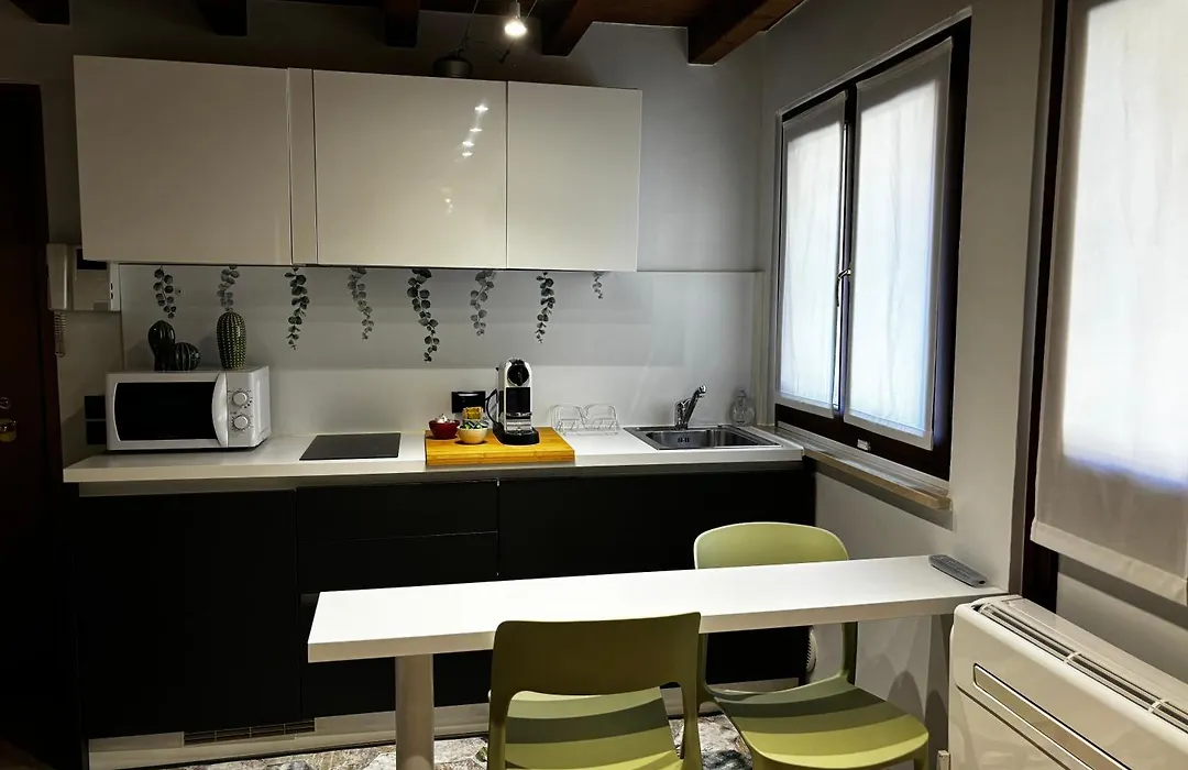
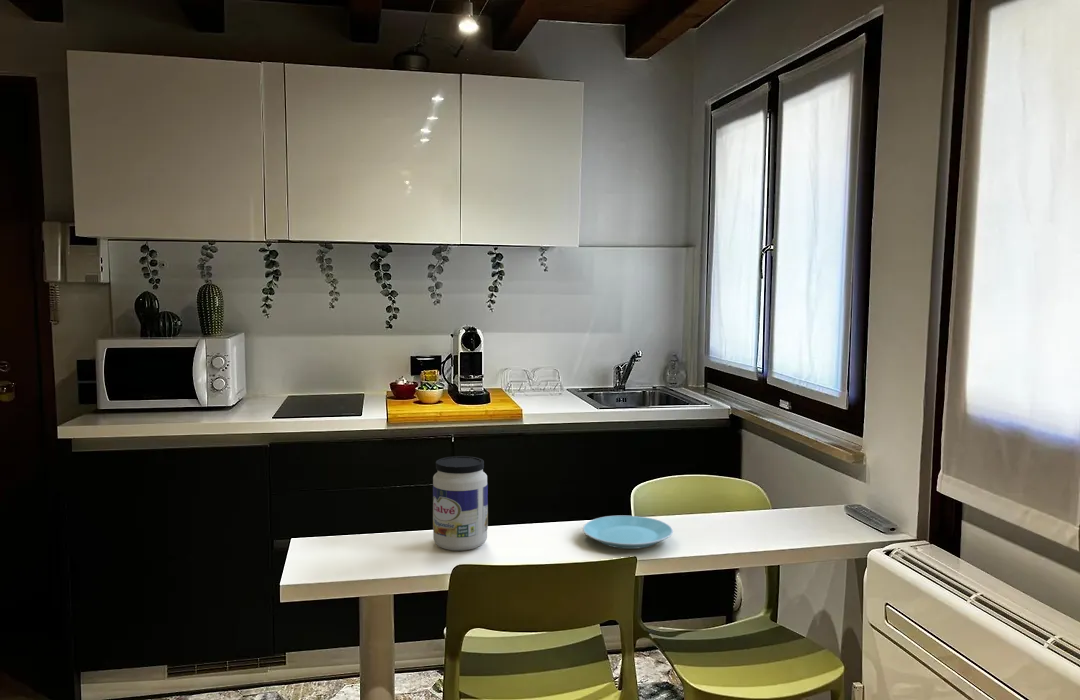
+ plate [582,515,674,550]
+ jar [432,455,489,551]
